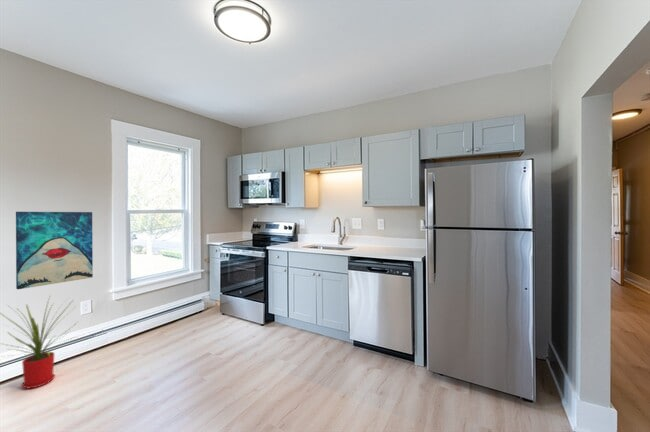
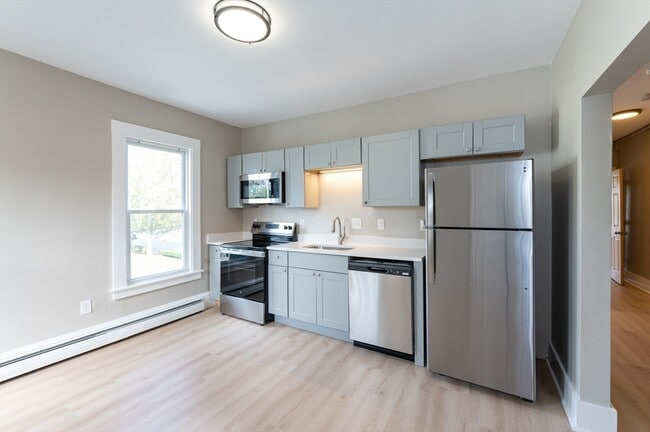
- wall art [15,211,94,290]
- house plant [0,294,79,390]
